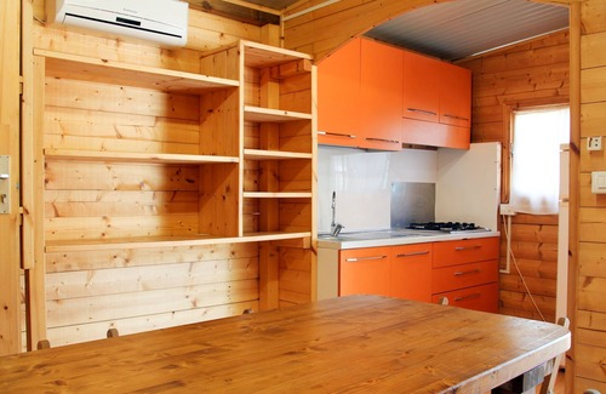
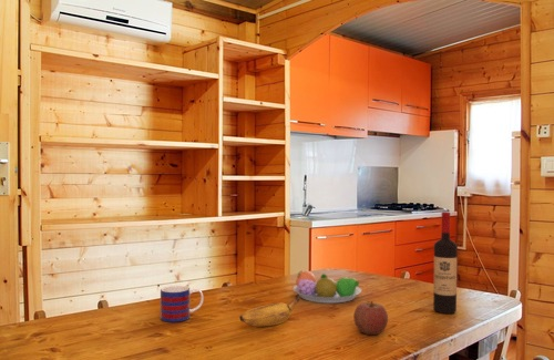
+ mug [160,285,205,323]
+ banana [238,295,301,328]
+ apple [352,300,389,336]
+ fruit bowl [293,270,362,305]
+ wine bottle [432,210,459,315]
